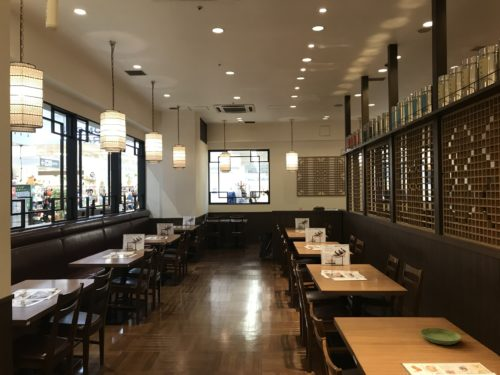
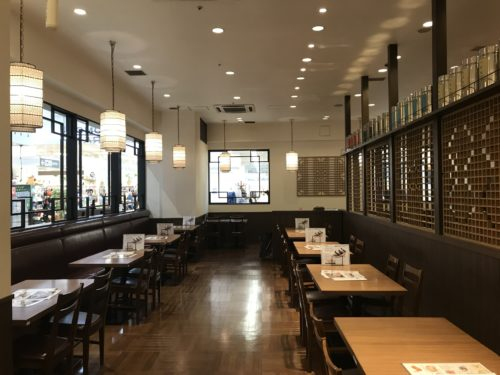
- saucer [420,327,462,346]
